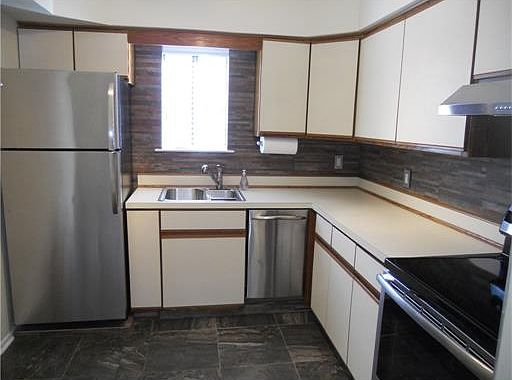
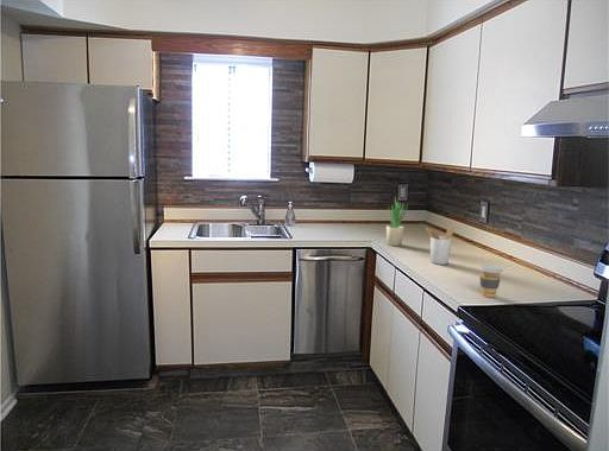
+ potted plant [385,193,409,247]
+ coffee cup [478,263,503,298]
+ utensil holder [425,226,456,266]
